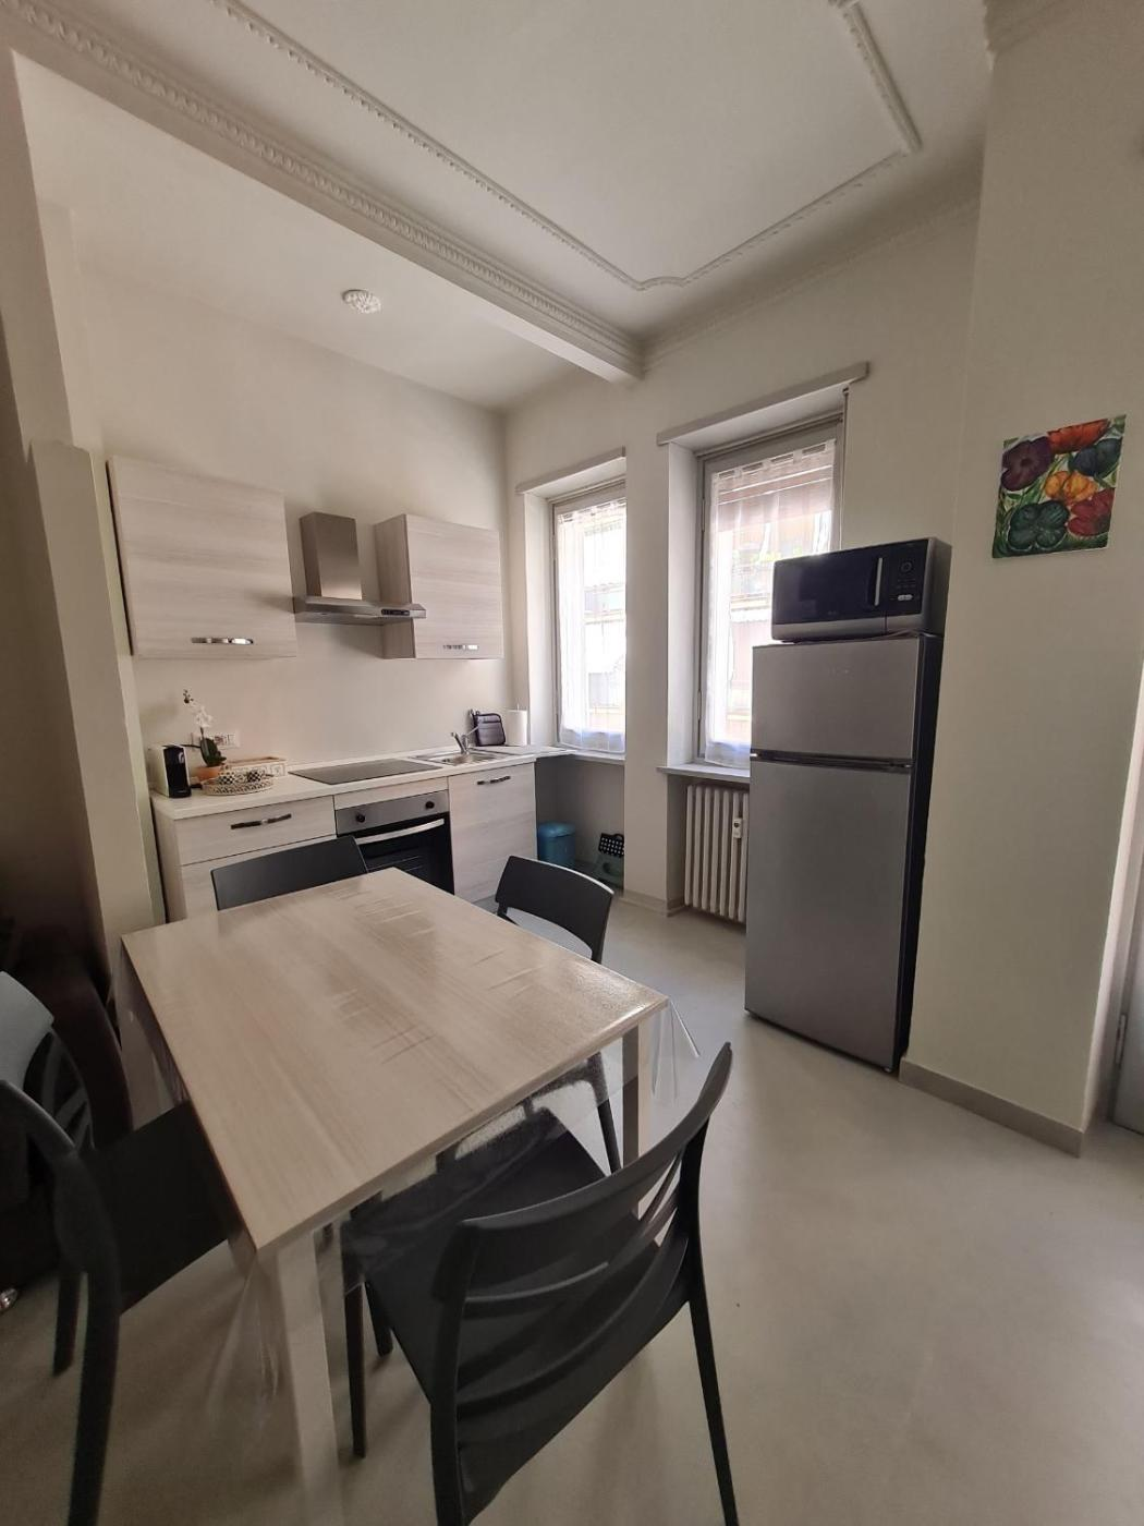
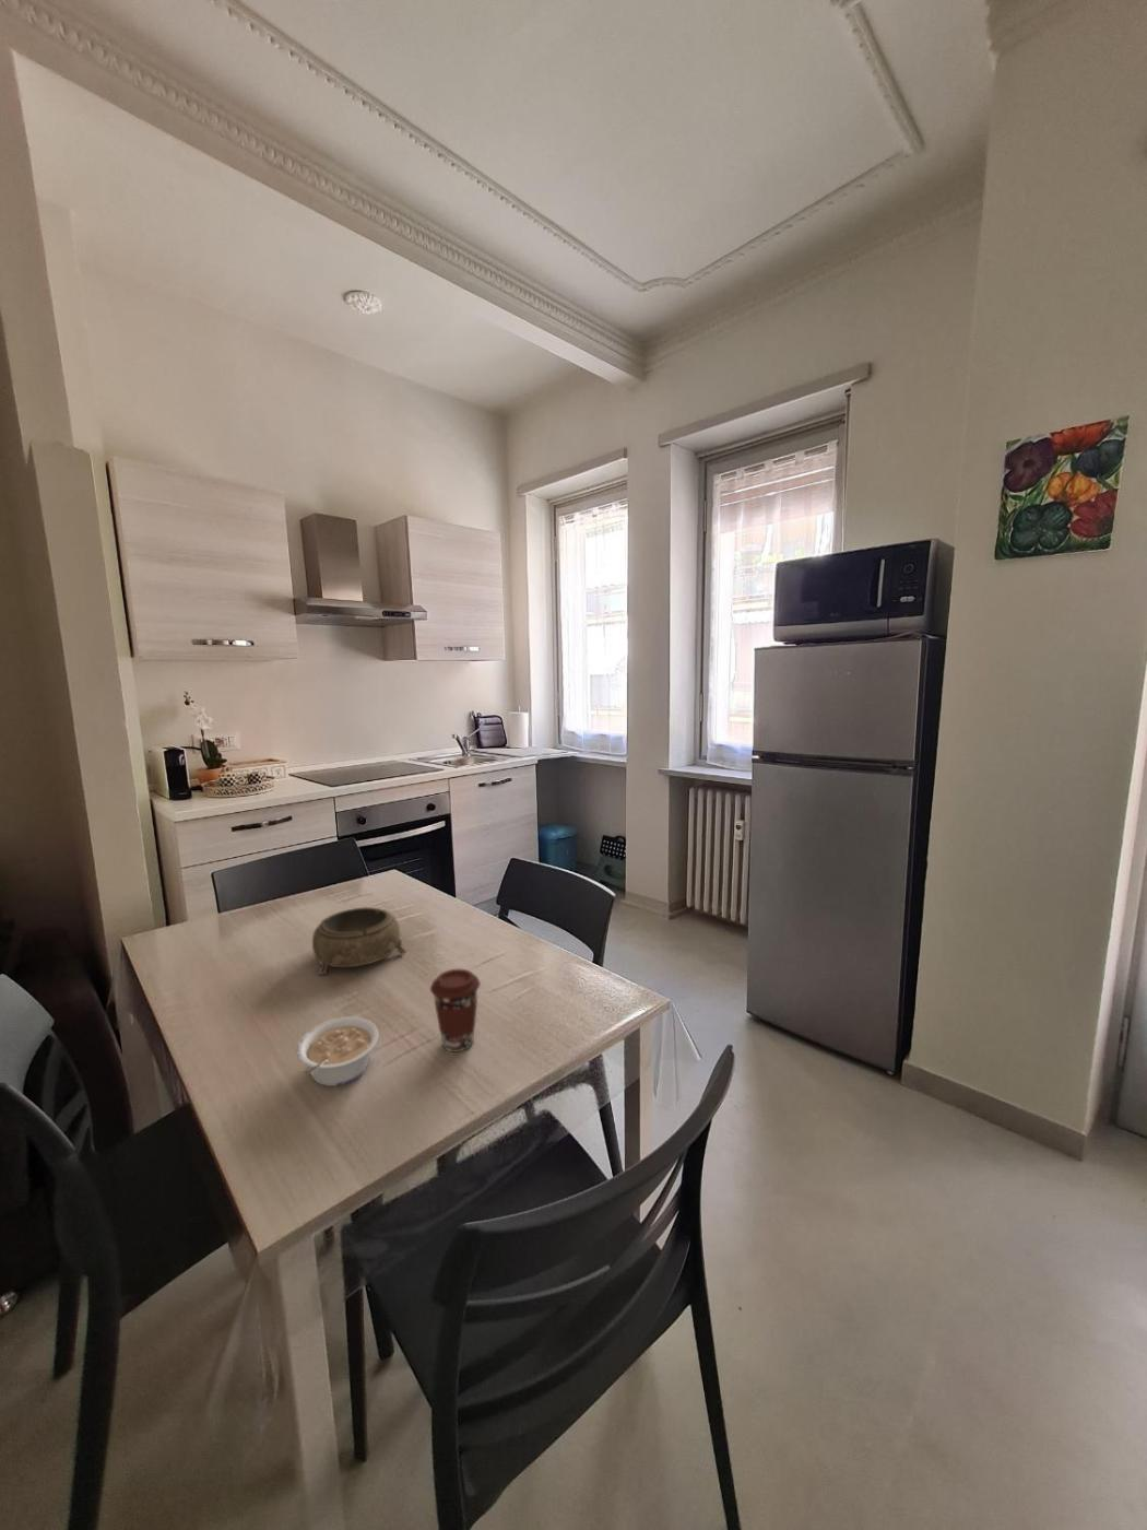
+ coffee cup [429,969,482,1053]
+ decorative bowl [311,906,407,976]
+ legume [296,1017,381,1088]
